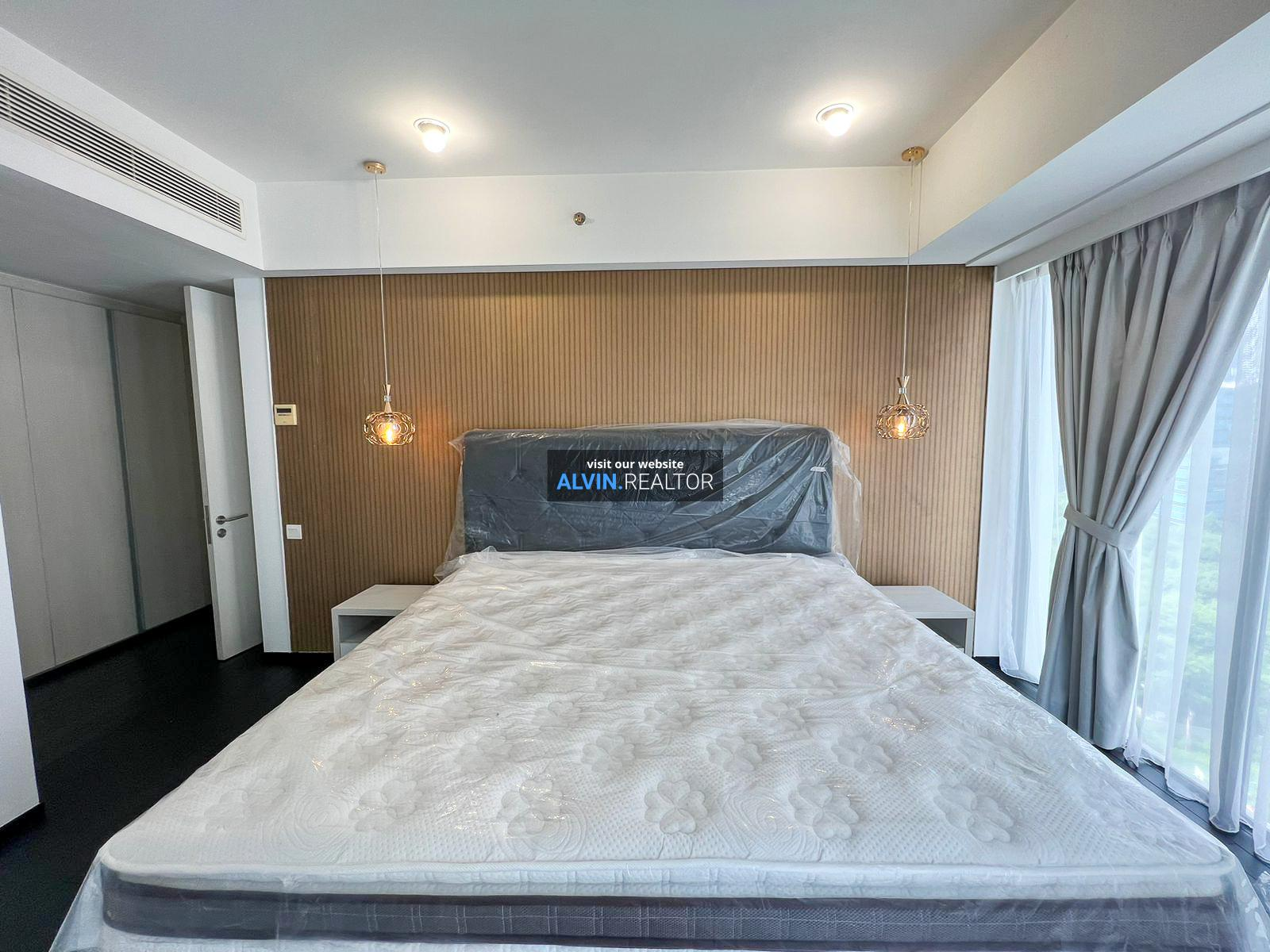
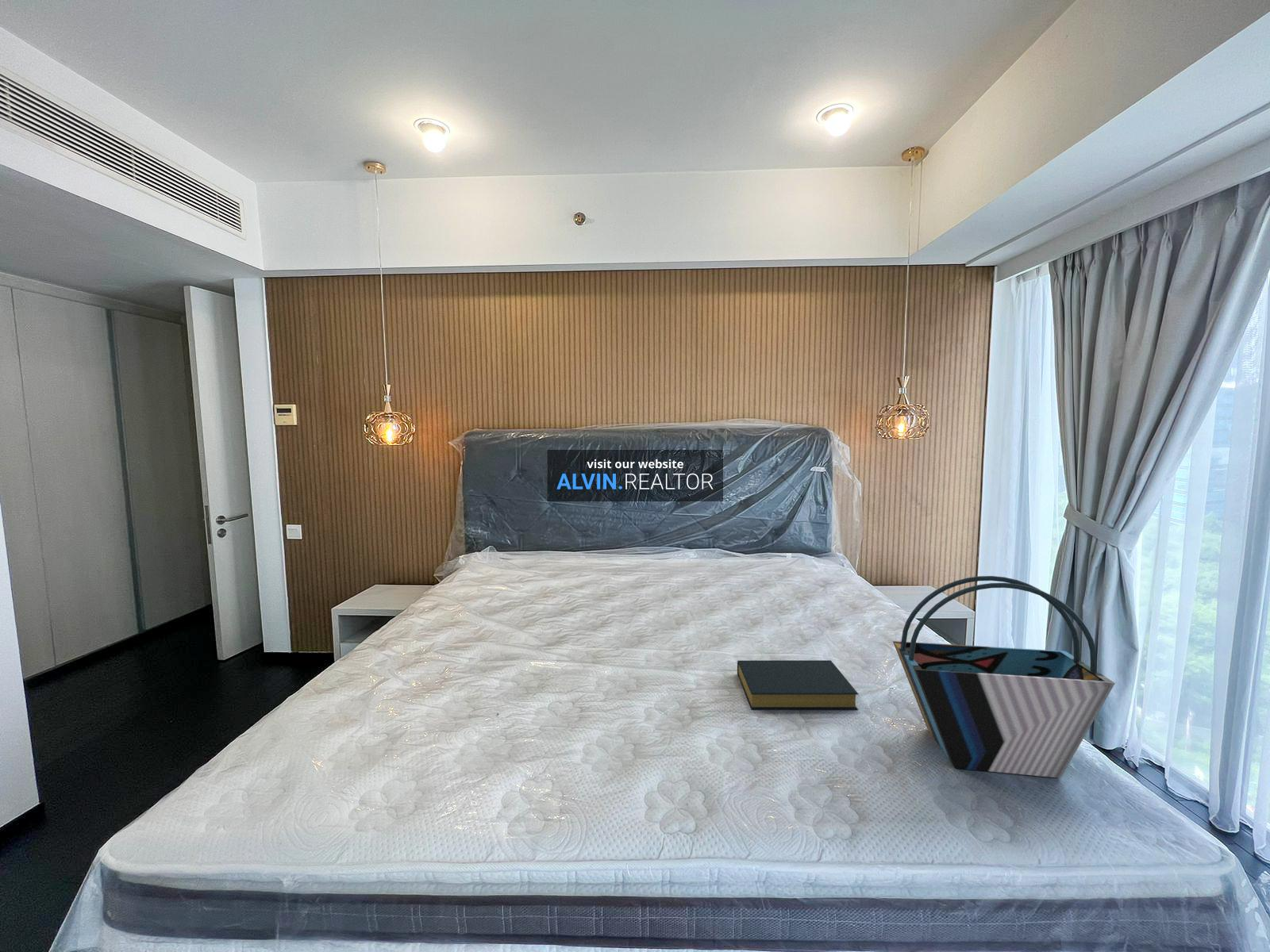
+ tote bag [892,575,1116,779]
+ hardback book [737,659,859,711]
